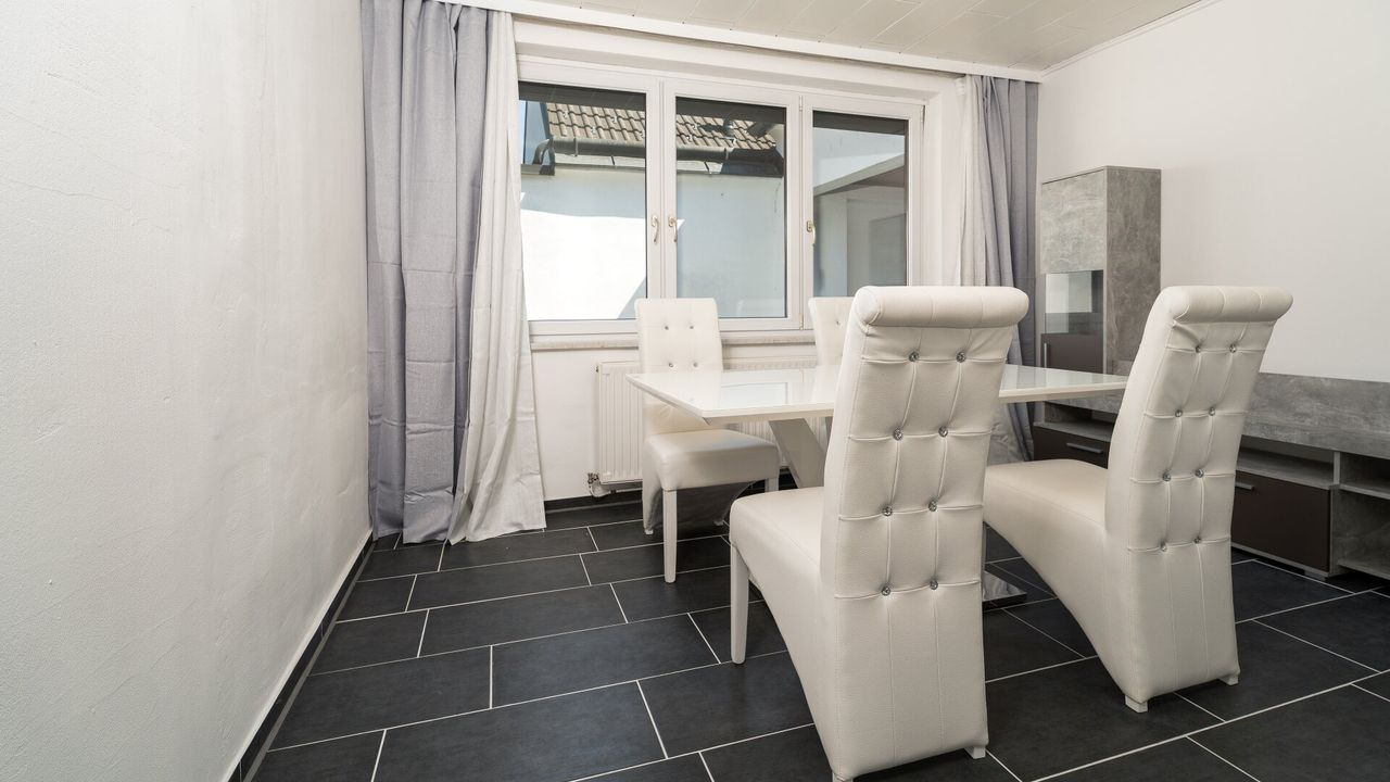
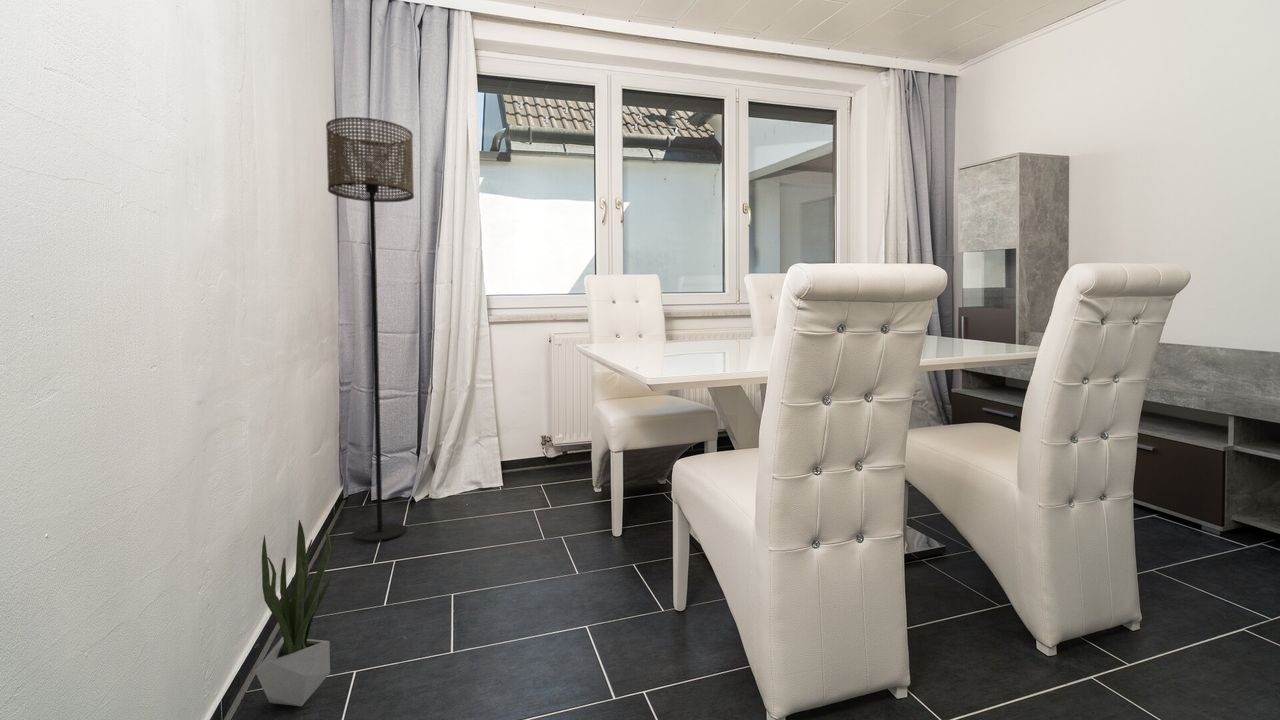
+ potted plant [254,519,333,707]
+ floor lamp [325,116,415,542]
